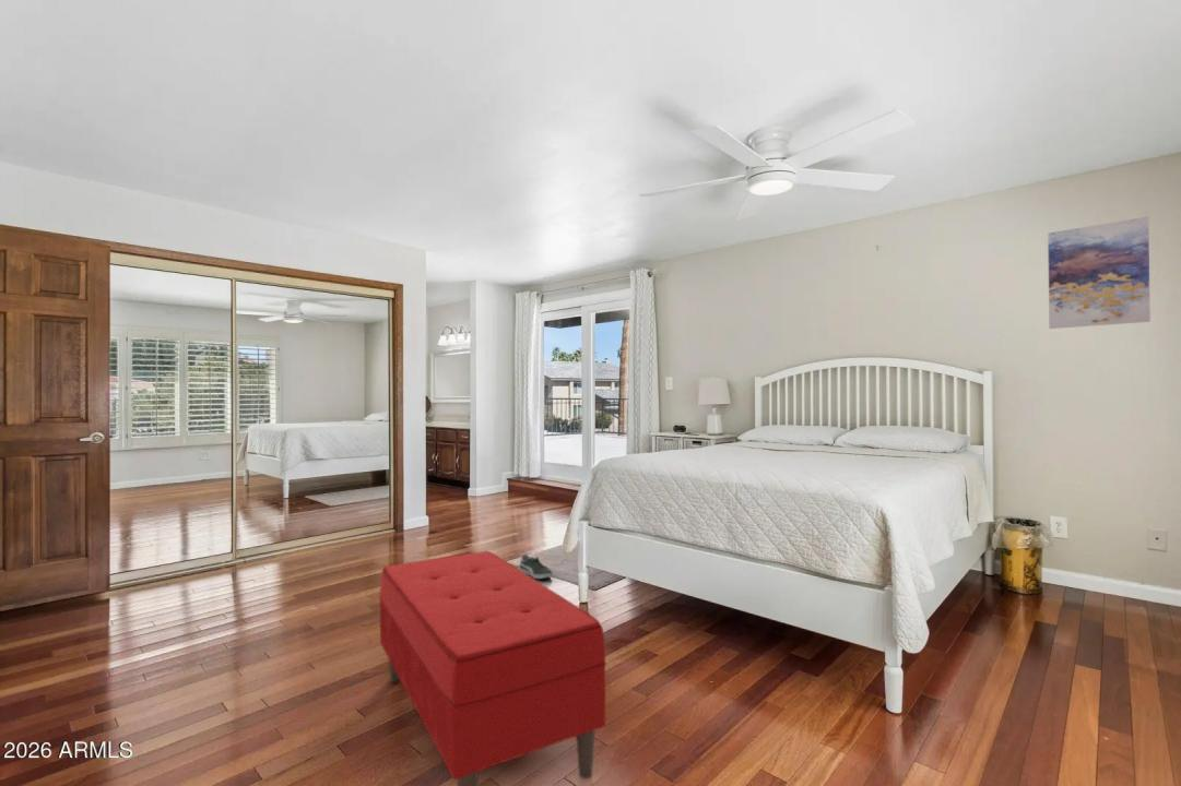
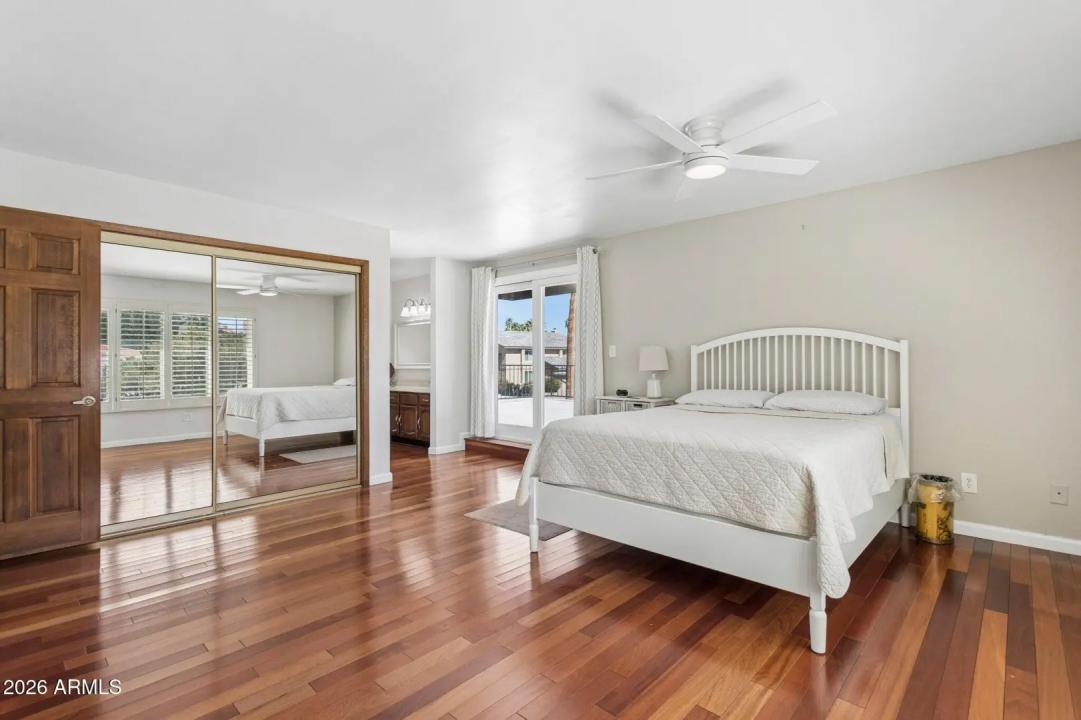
- bench [378,550,607,786]
- wall art [1047,215,1152,330]
- shoe [519,552,554,580]
